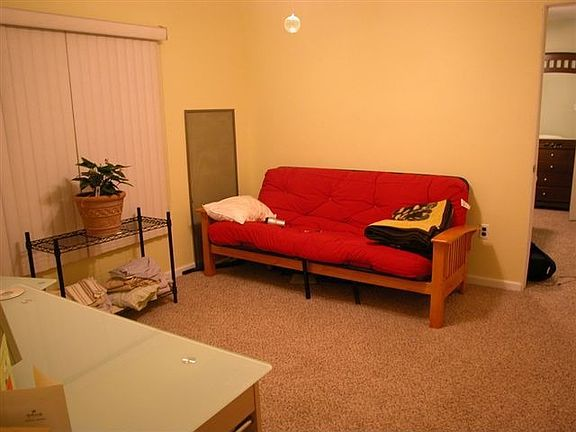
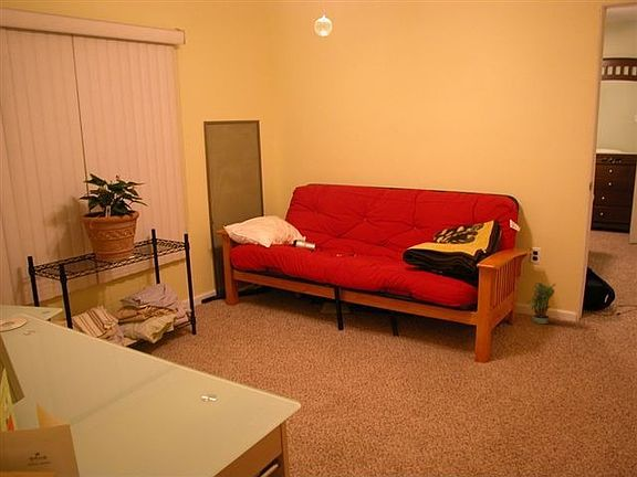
+ potted plant [524,280,556,325]
